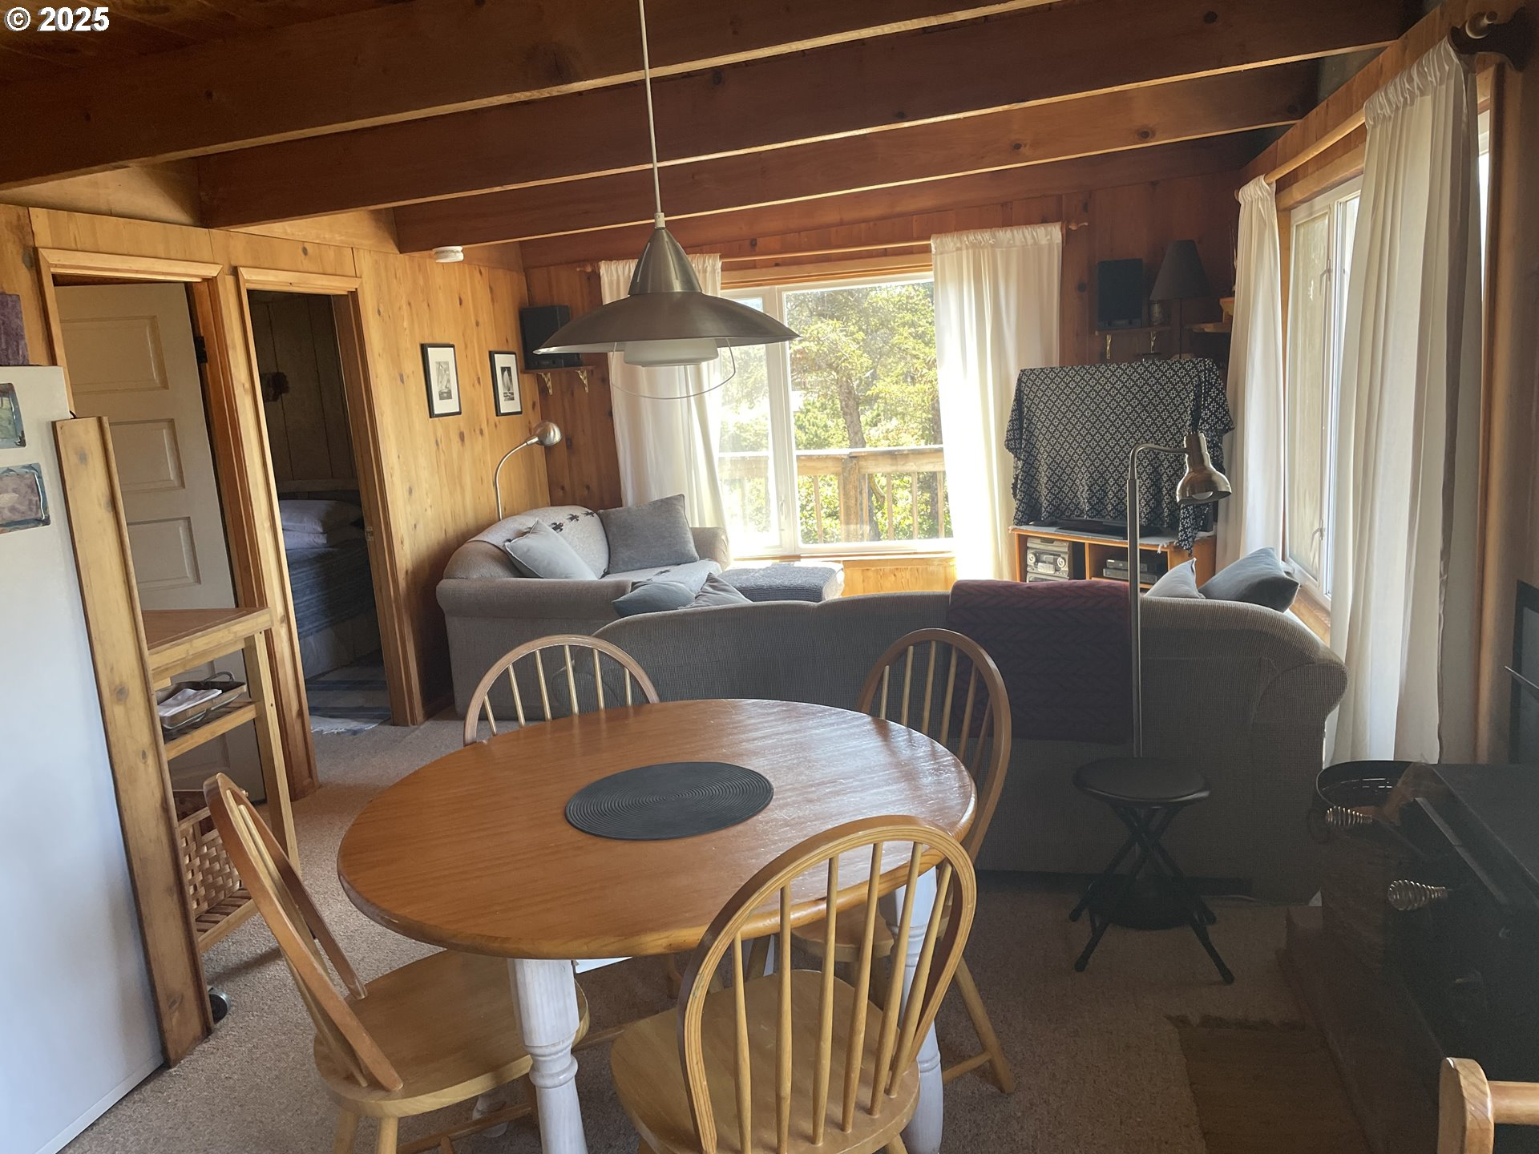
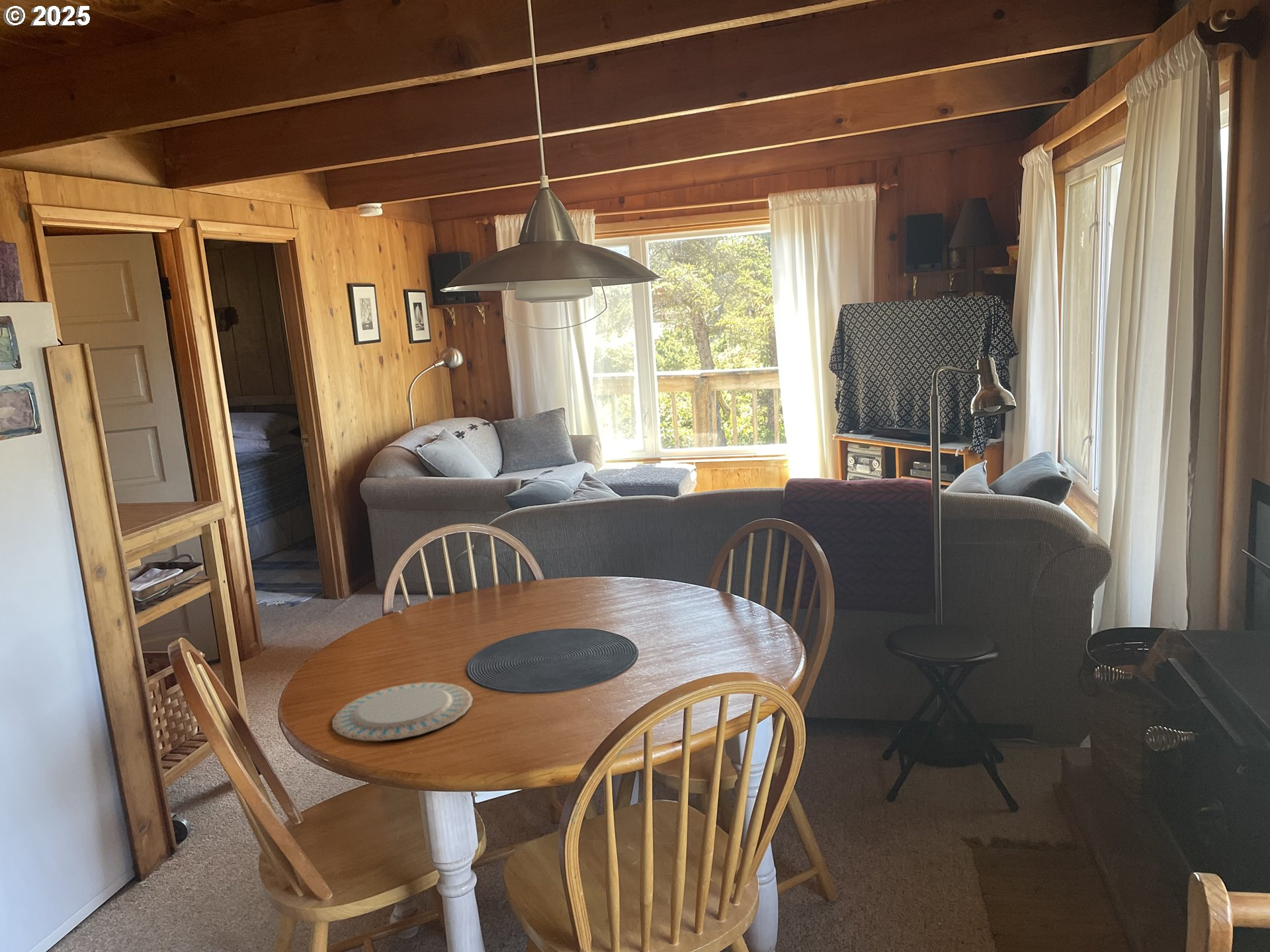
+ chinaware [331,682,474,742]
